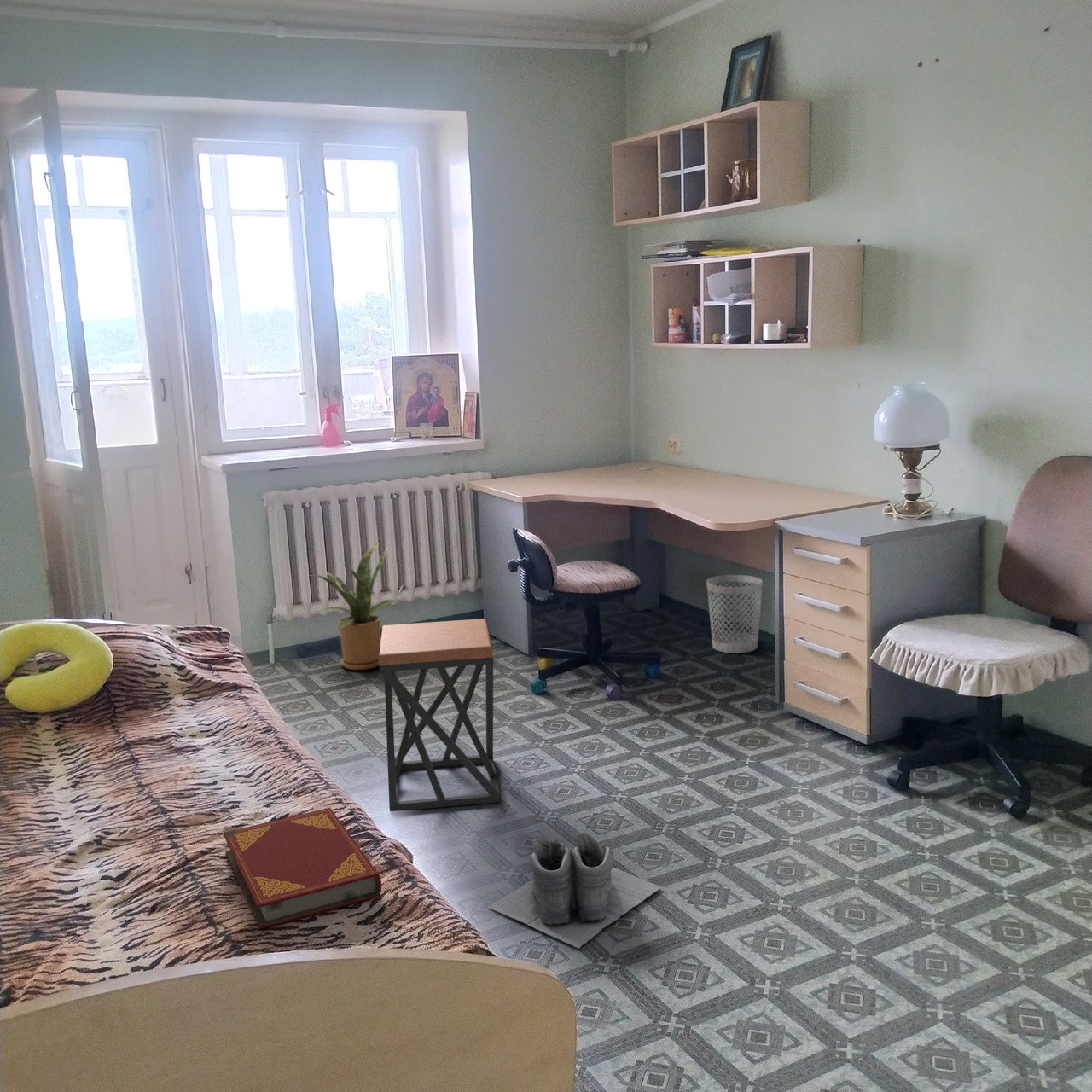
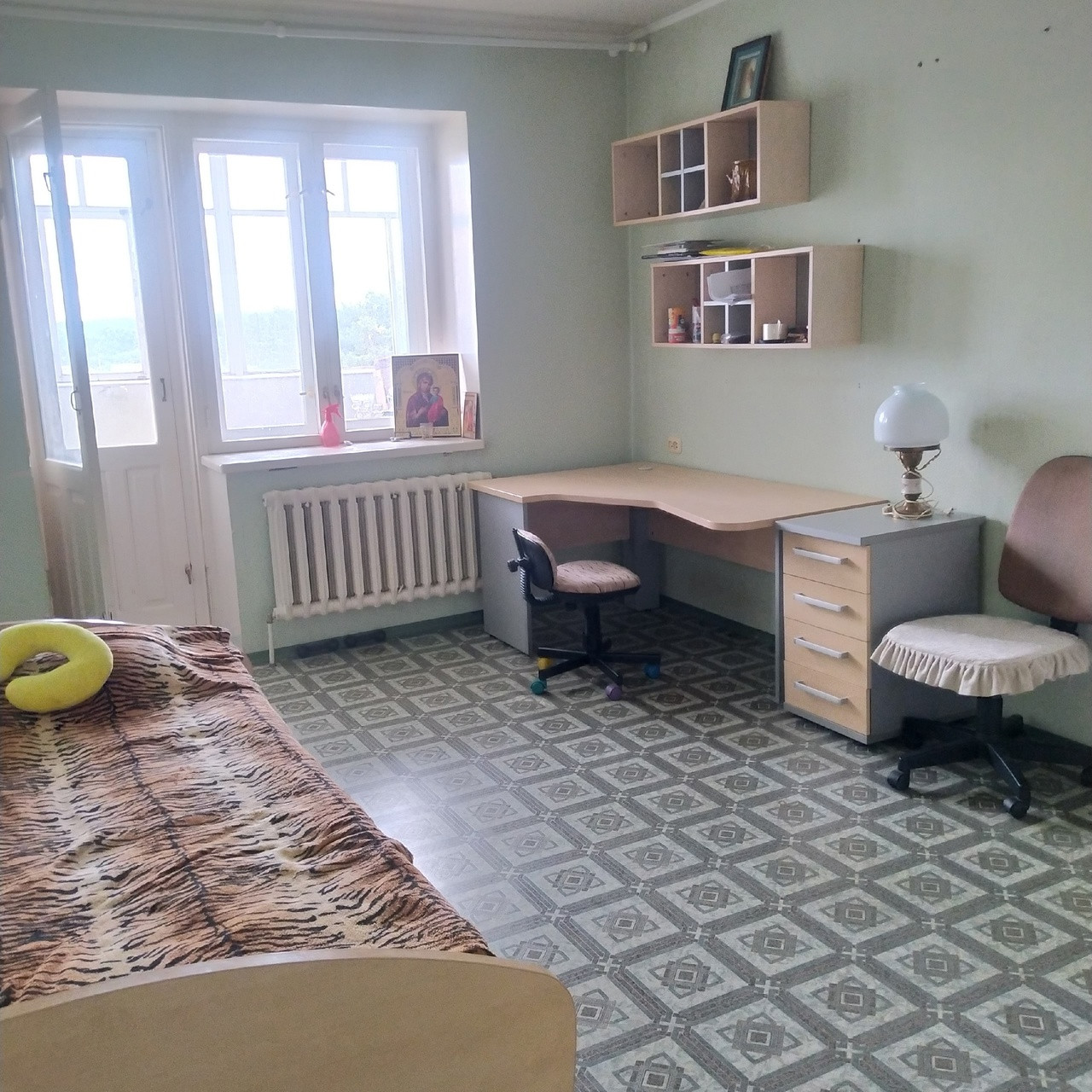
- hardback book [223,807,382,930]
- house plant [307,542,399,671]
- wastebasket [706,574,764,654]
- stool [379,618,501,812]
- boots [487,832,662,950]
